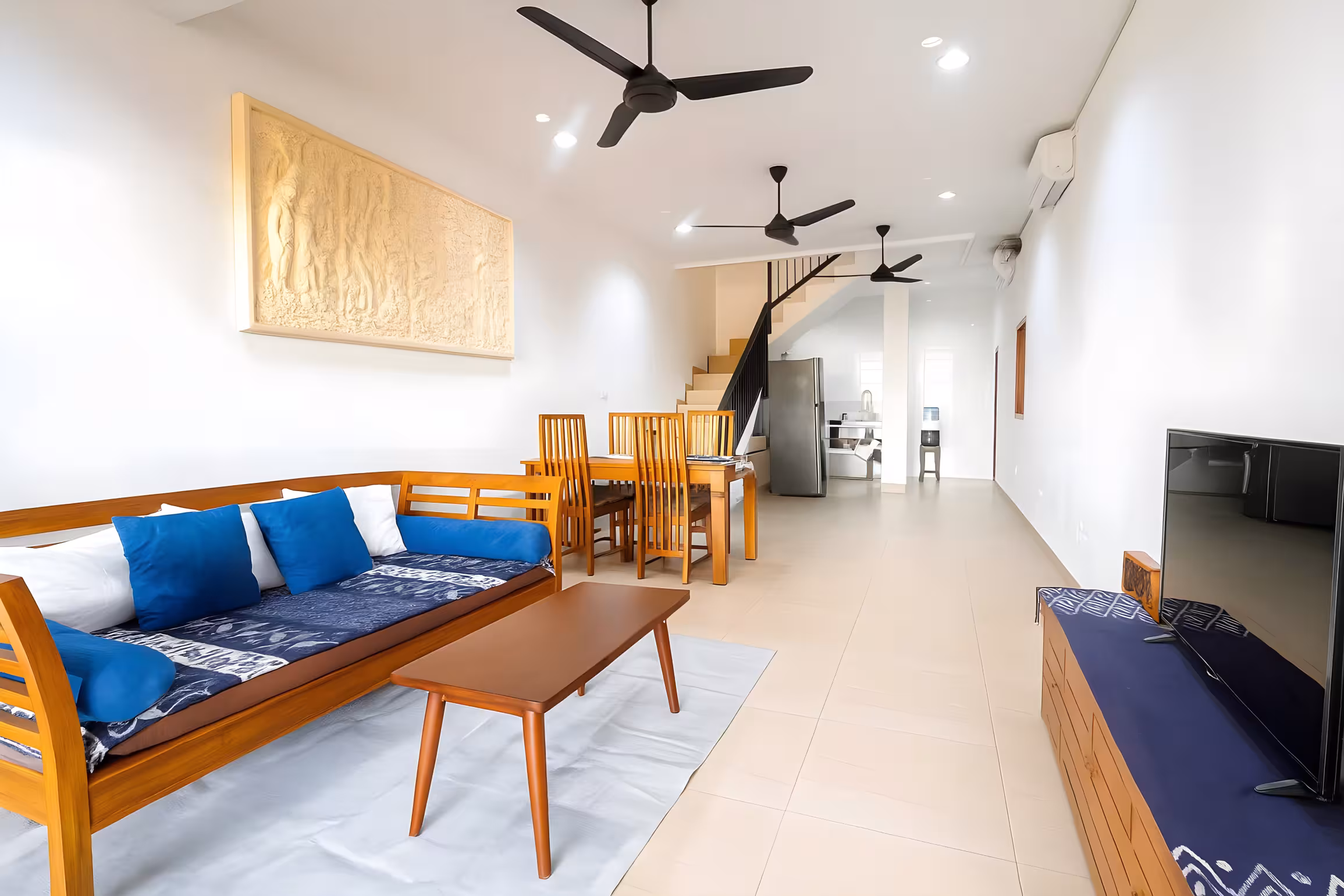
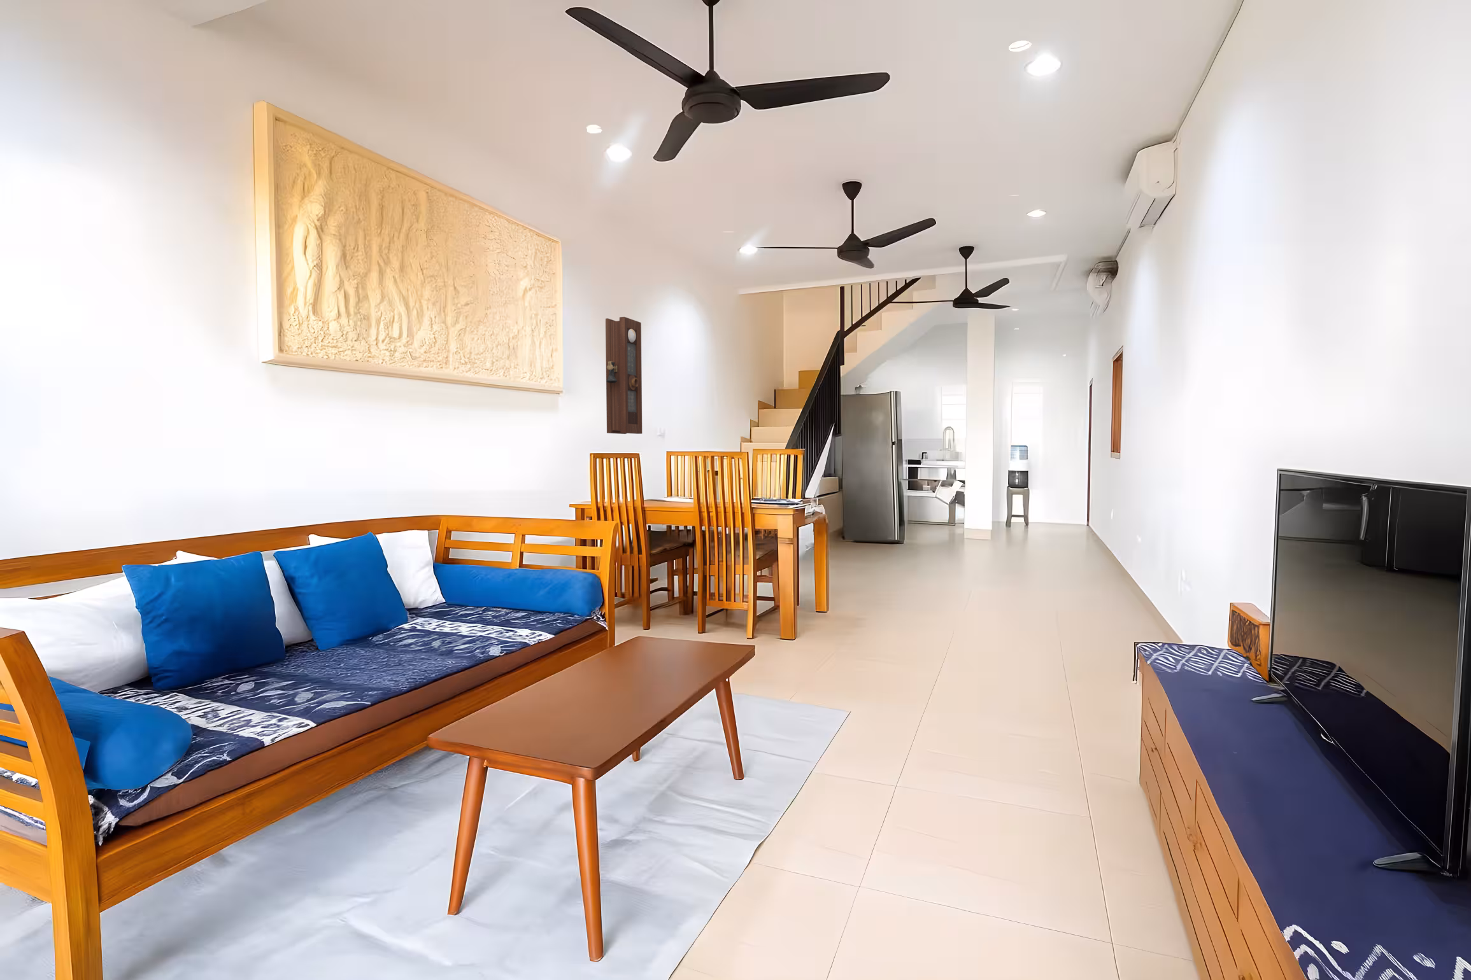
+ pendulum clock [605,316,642,434]
